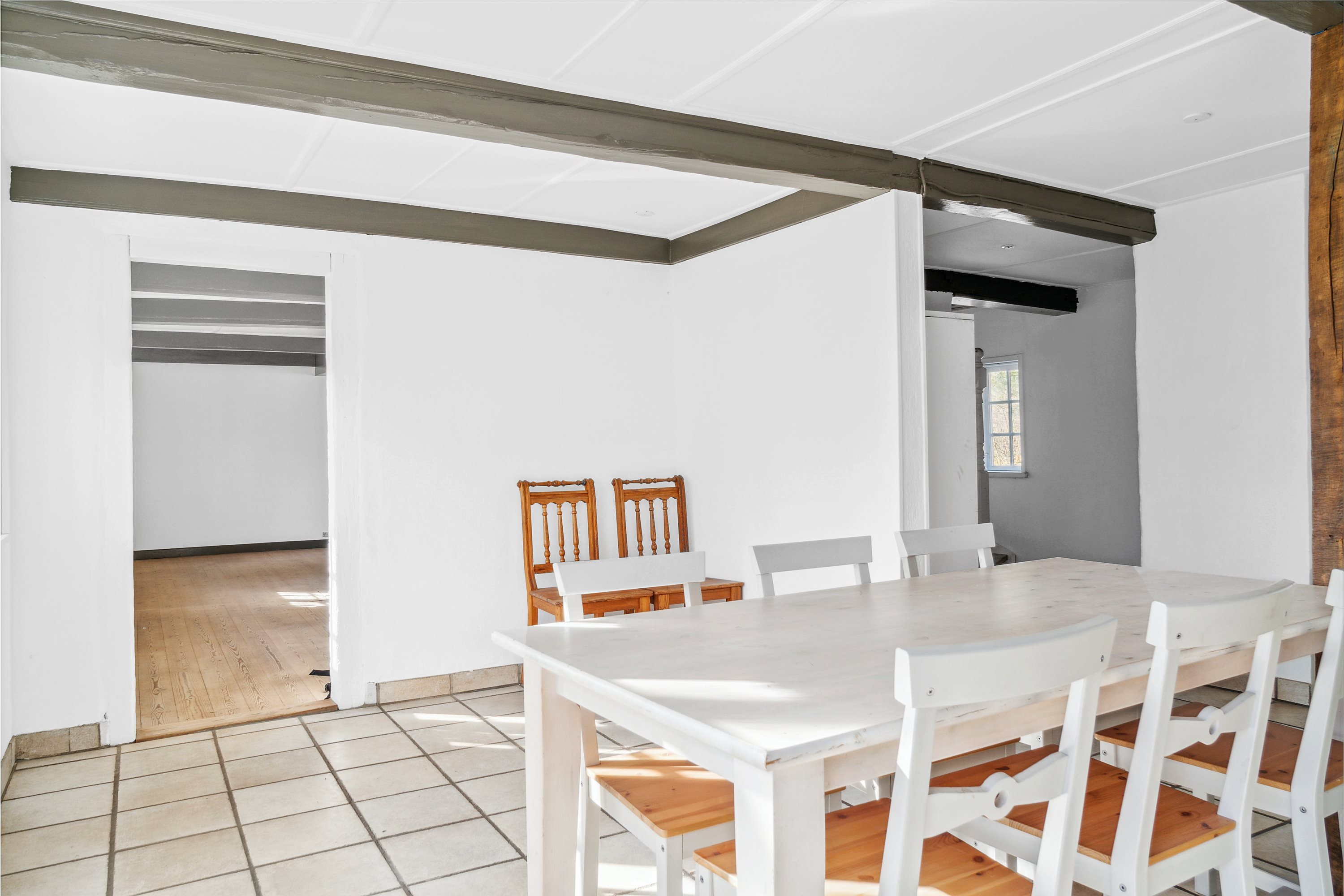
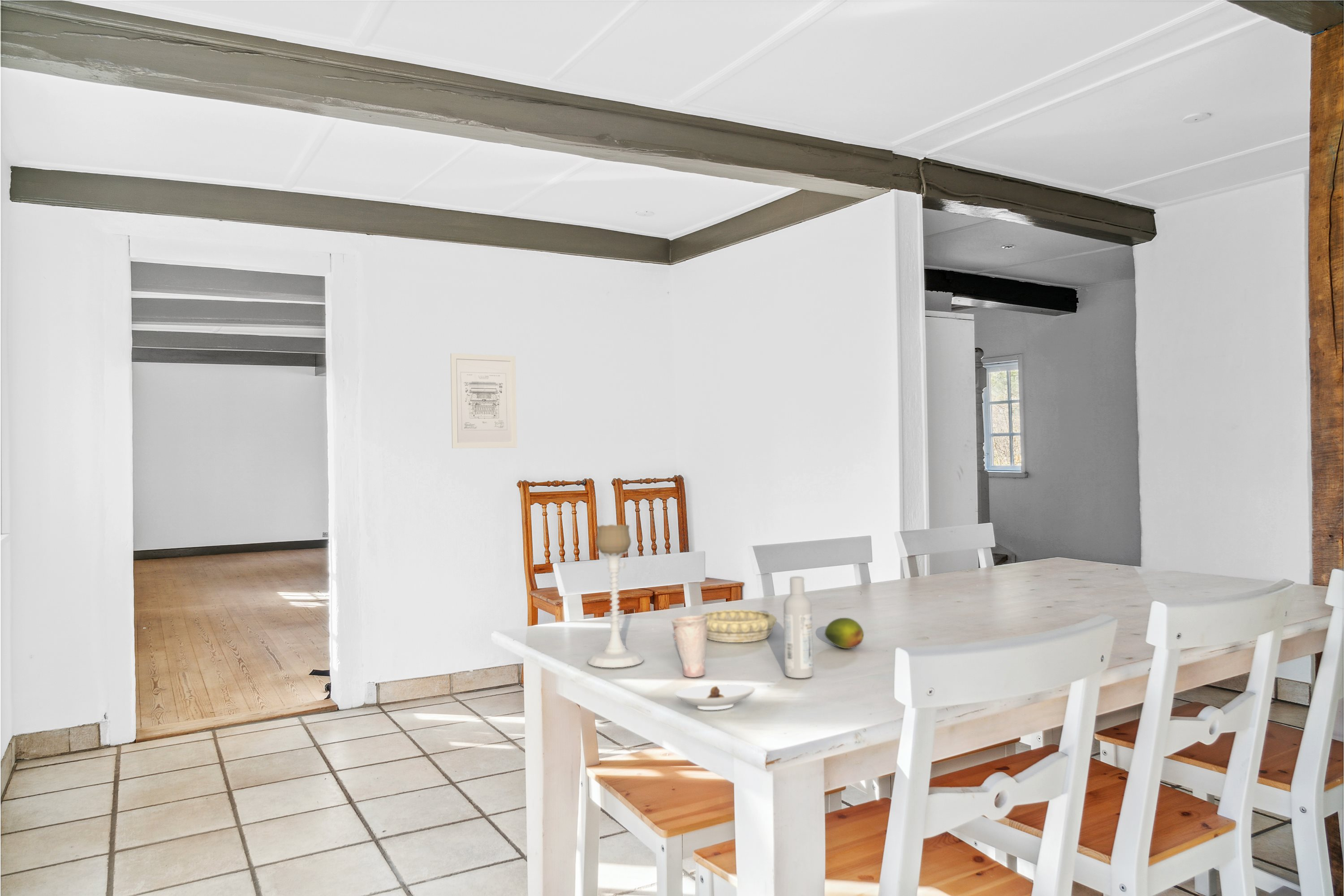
+ cup [671,615,707,678]
+ candle holder [587,524,644,668]
+ wall art [450,353,517,448]
+ saucer [674,684,756,711]
+ fruit [824,617,864,649]
+ bottle [783,576,814,679]
+ decorative bowl [700,609,777,643]
